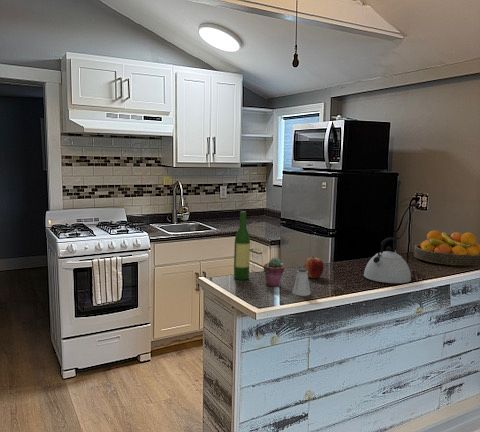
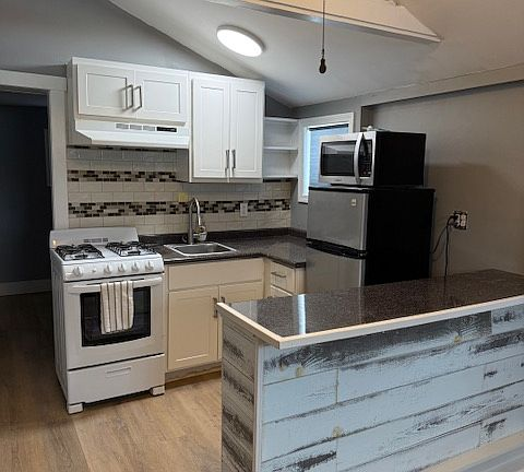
- wine bottle [233,211,251,281]
- kettle [363,237,412,284]
- apple [303,255,325,279]
- fruit bowl [413,230,480,266]
- saltshaker [292,267,311,297]
- potted succulent [263,257,286,287]
